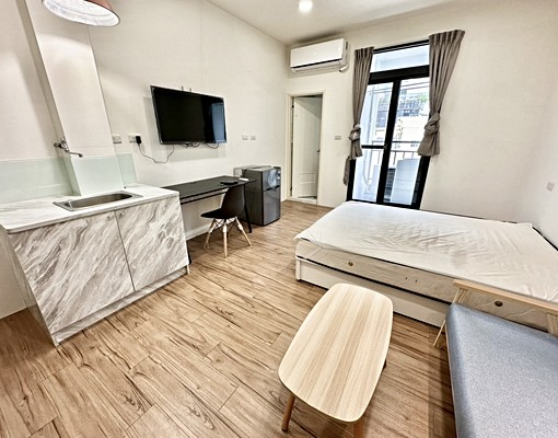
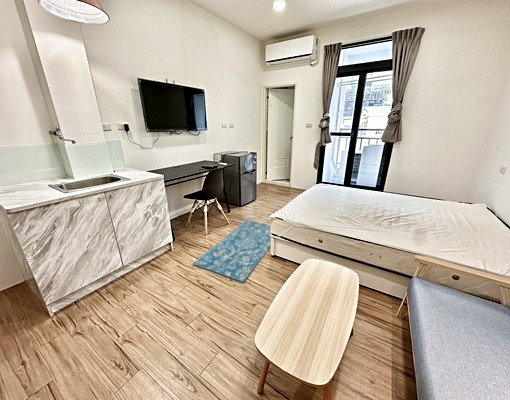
+ rug [192,219,271,283]
